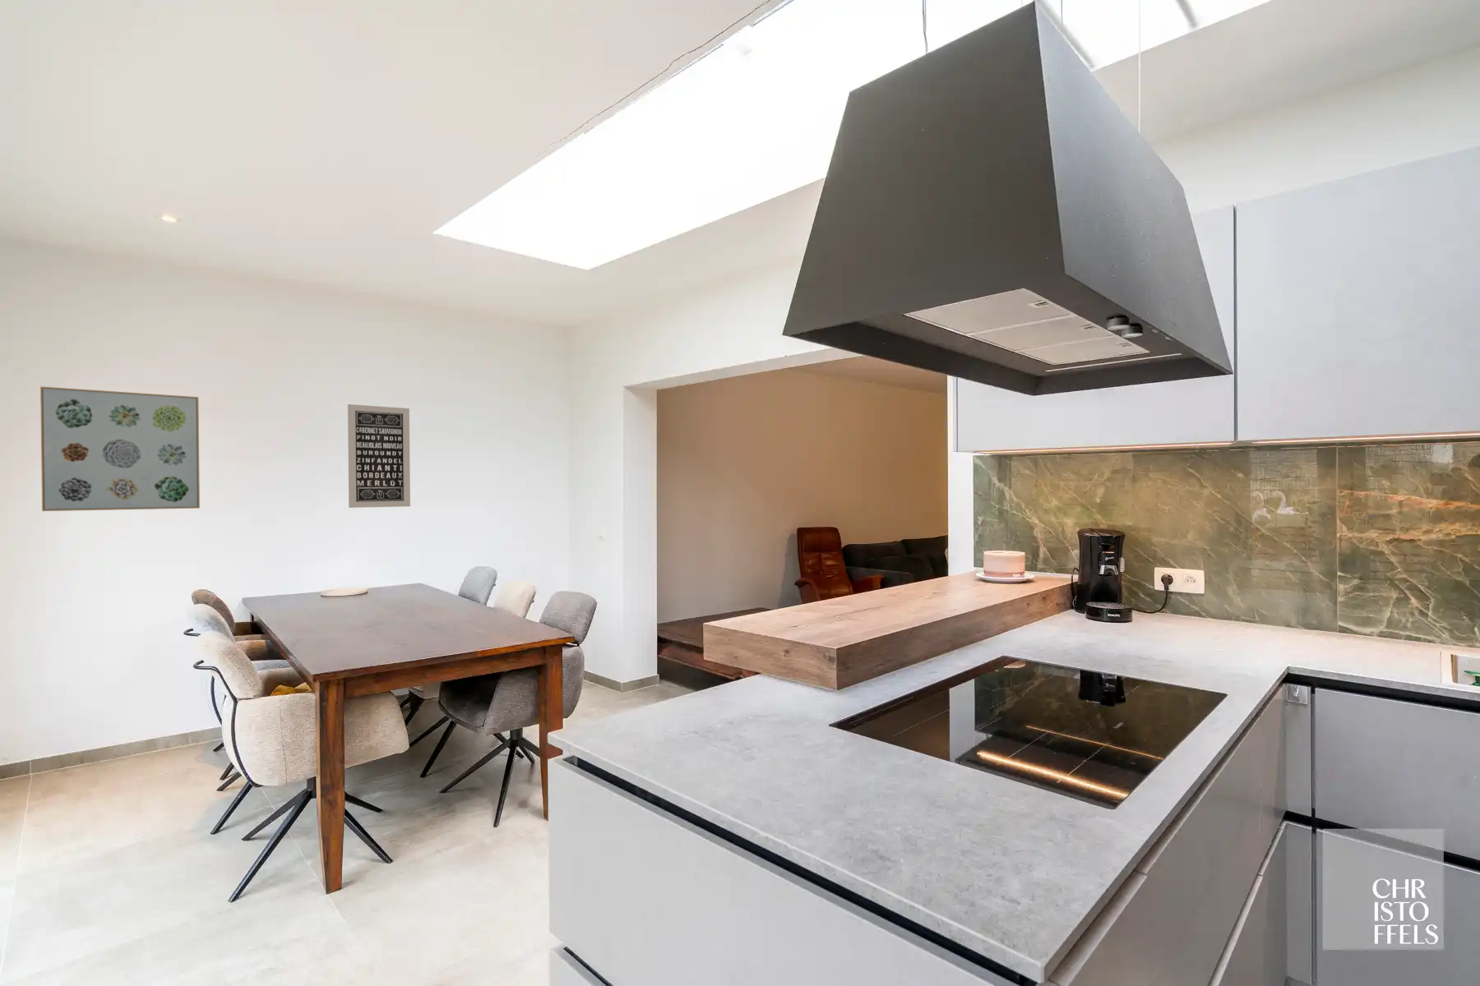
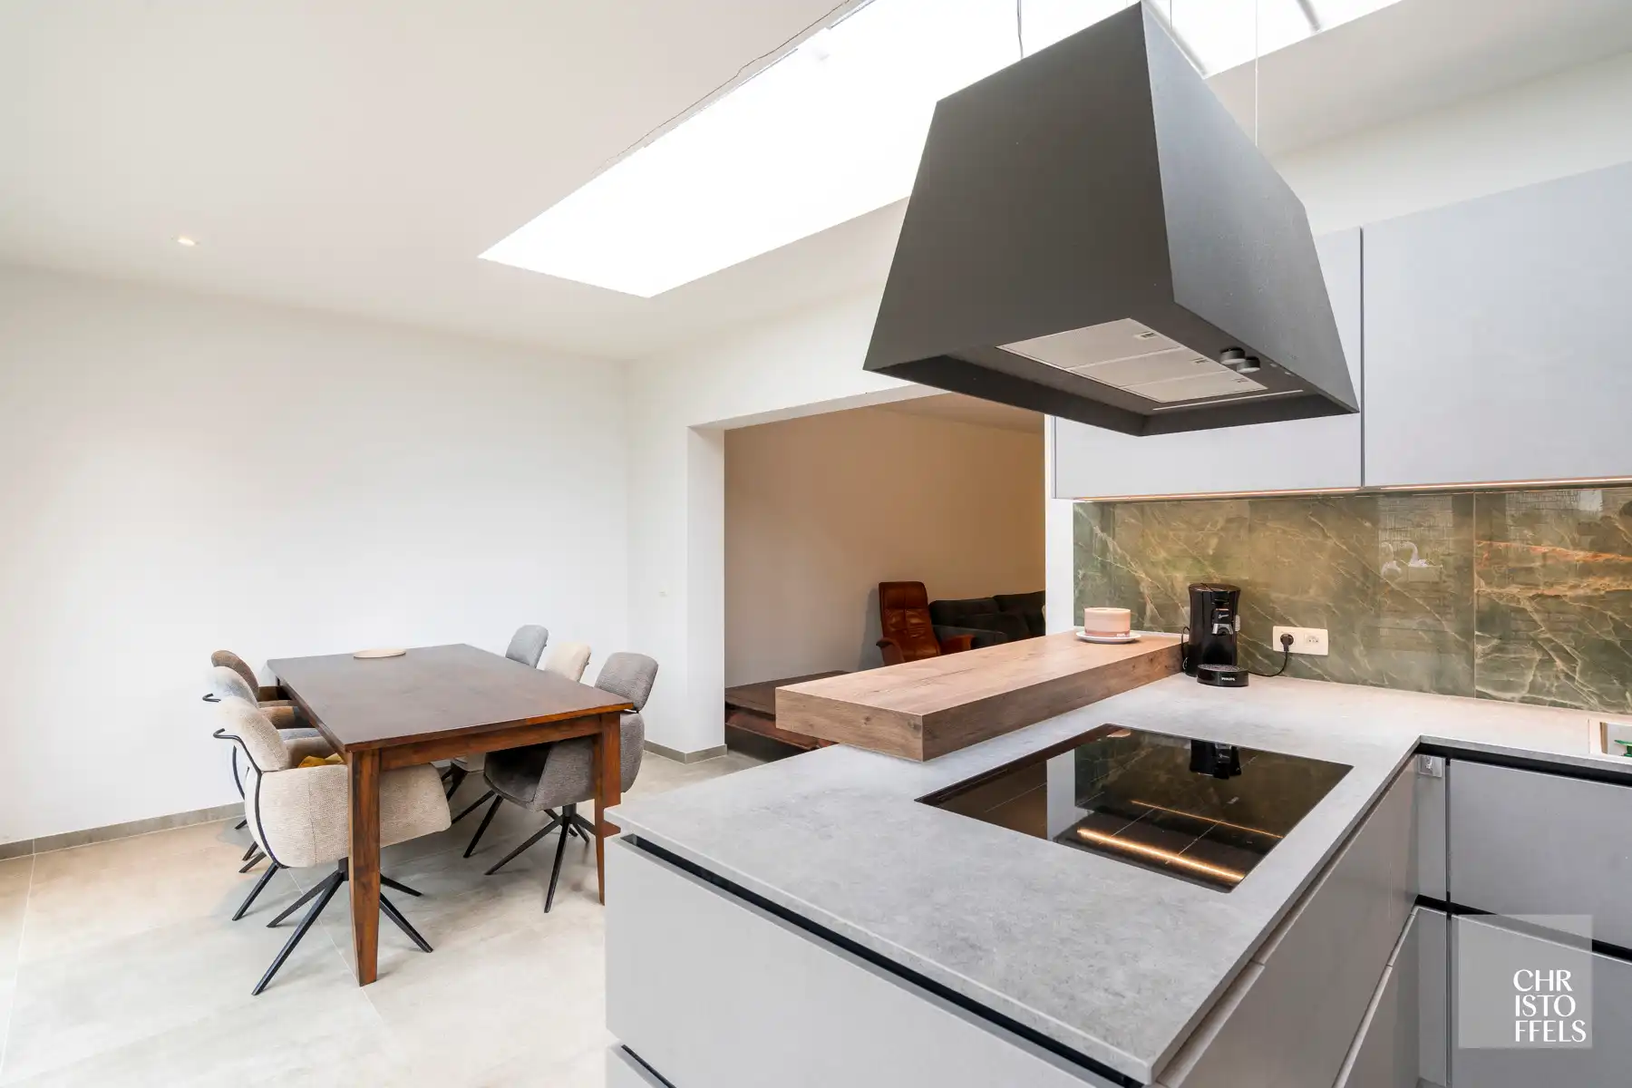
- wall art [347,404,411,508]
- wall art [40,385,200,512]
